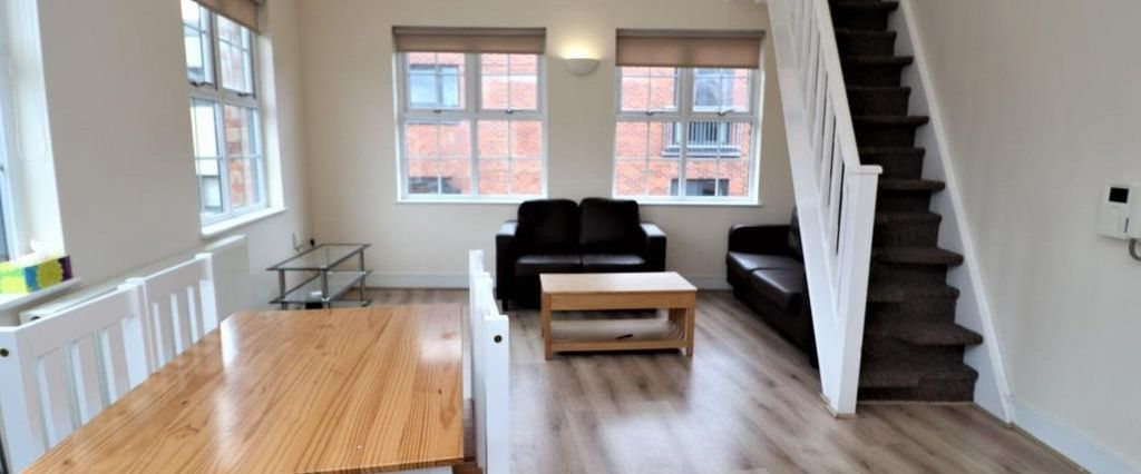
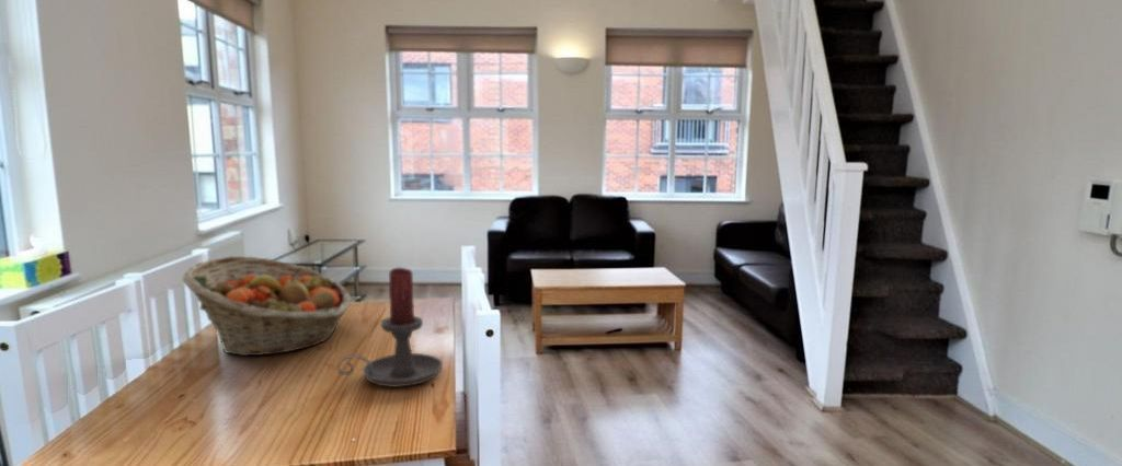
+ candle holder [336,267,444,388]
+ fruit basket [181,255,352,357]
